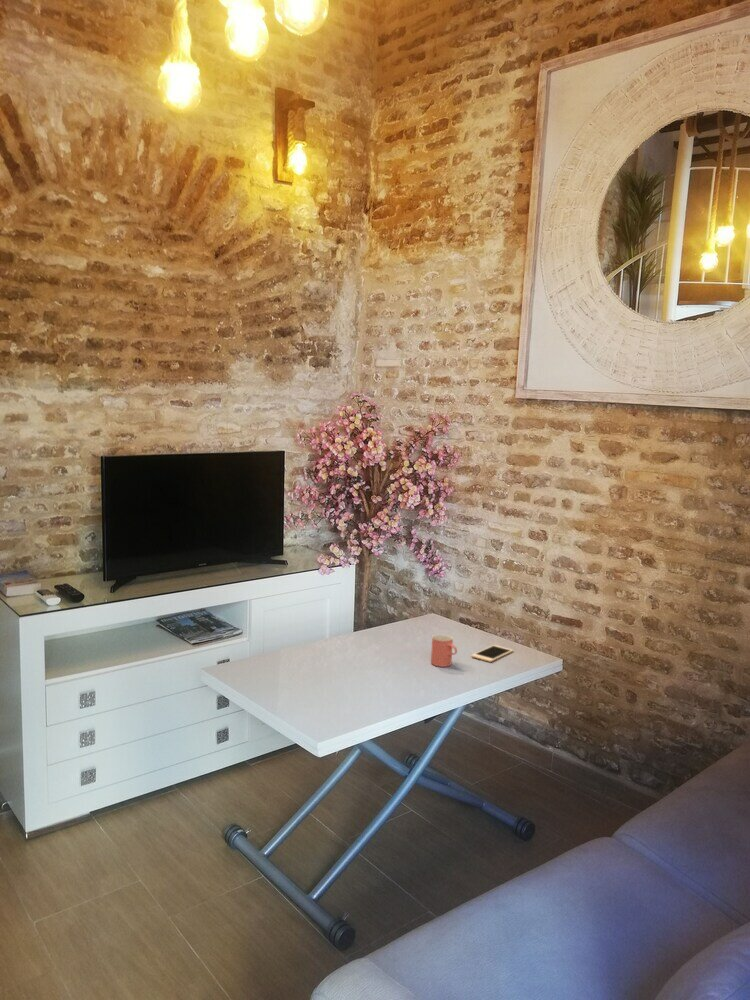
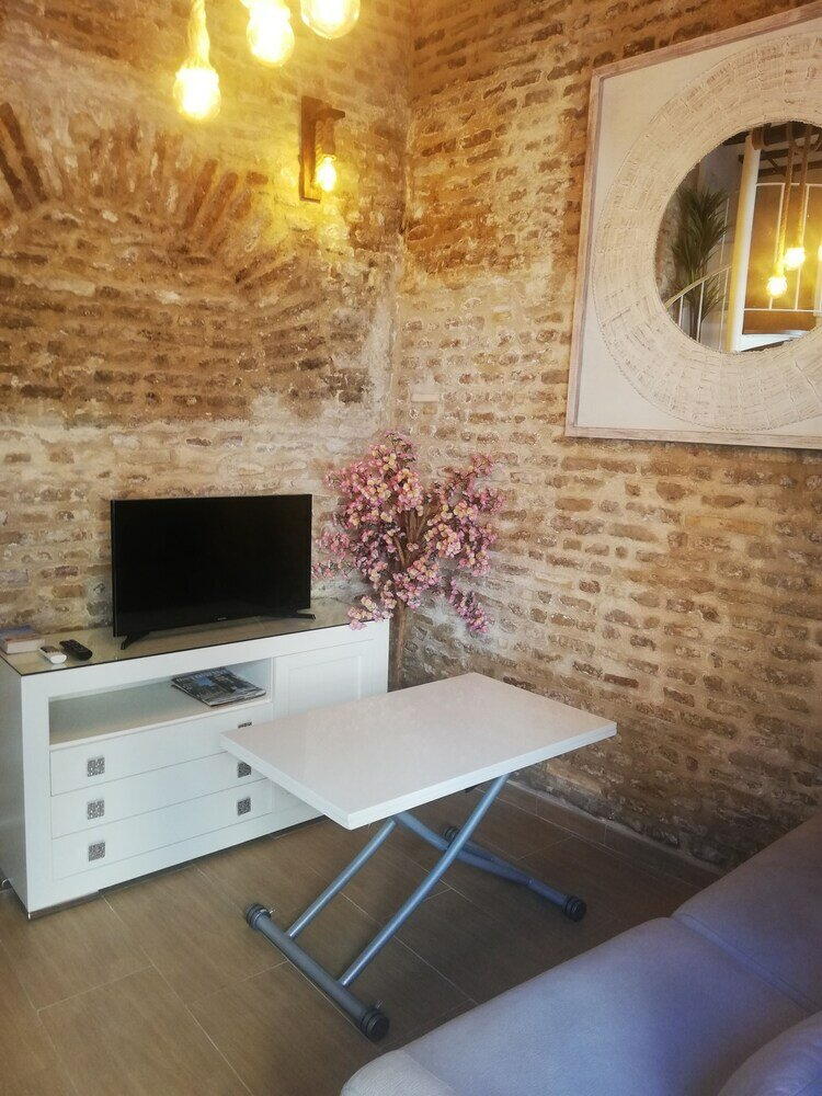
- cup [430,634,458,668]
- cell phone [470,644,514,663]
